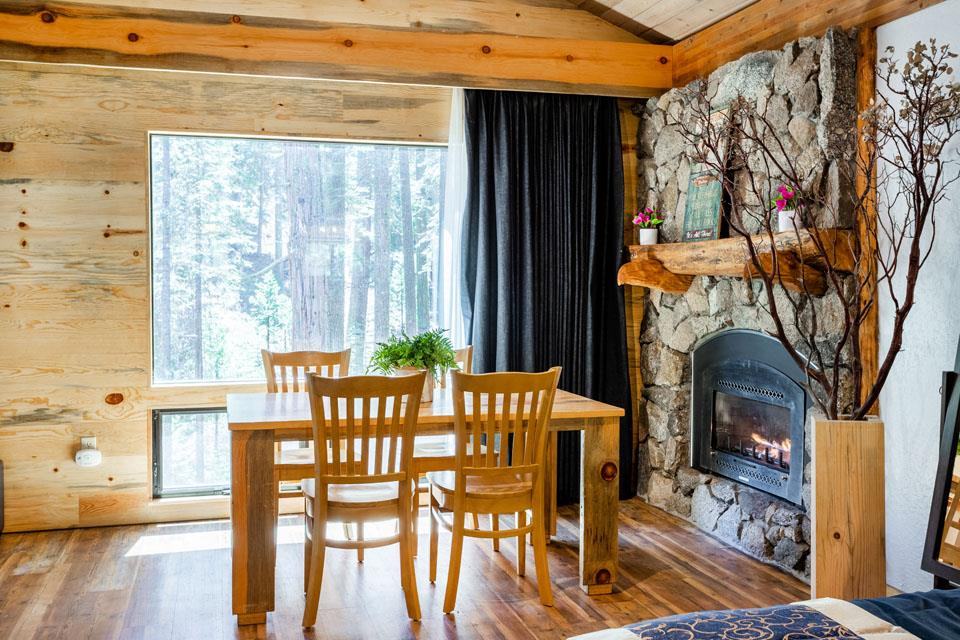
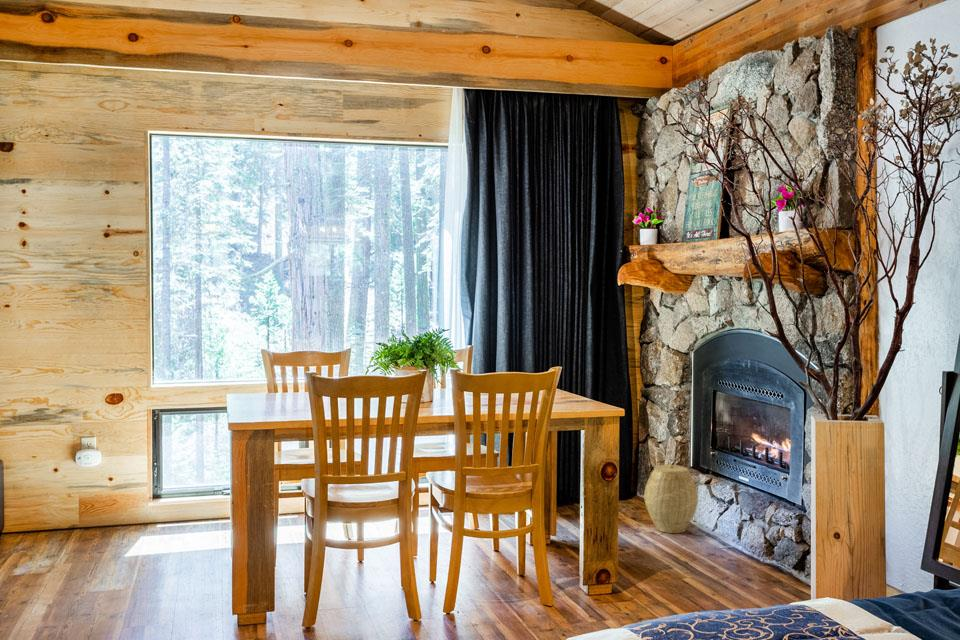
+ woven basket [643,463,699,534]
